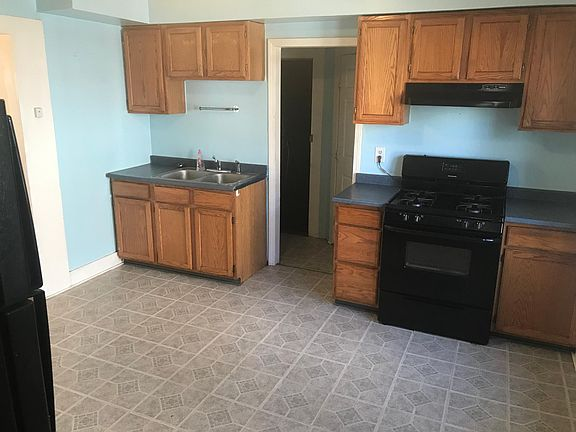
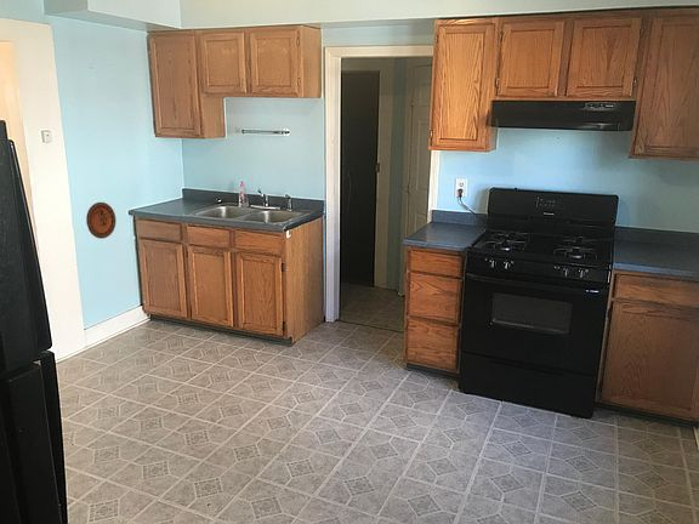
+ decorative plate [85,201,116,240]
